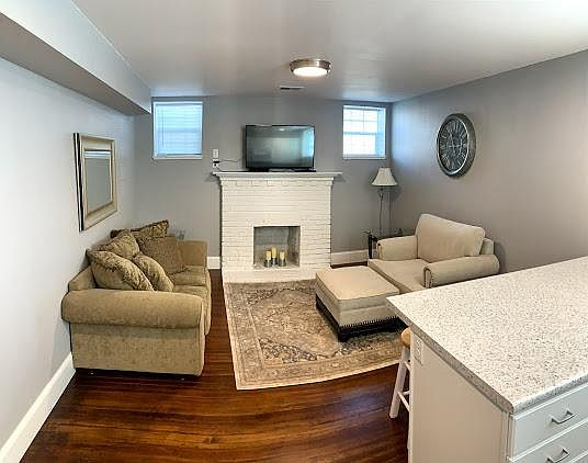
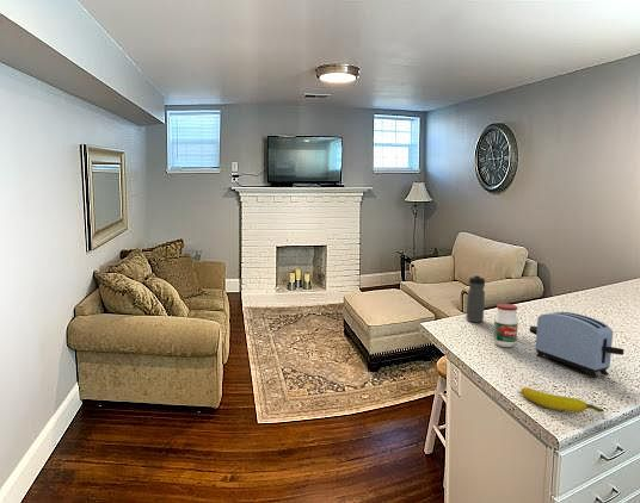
+ water bottle [464,273,486,323]
+ jar [492,303,519,348]
+ banana [521,386,604,414]
+ toaster [528,311,624,379]
